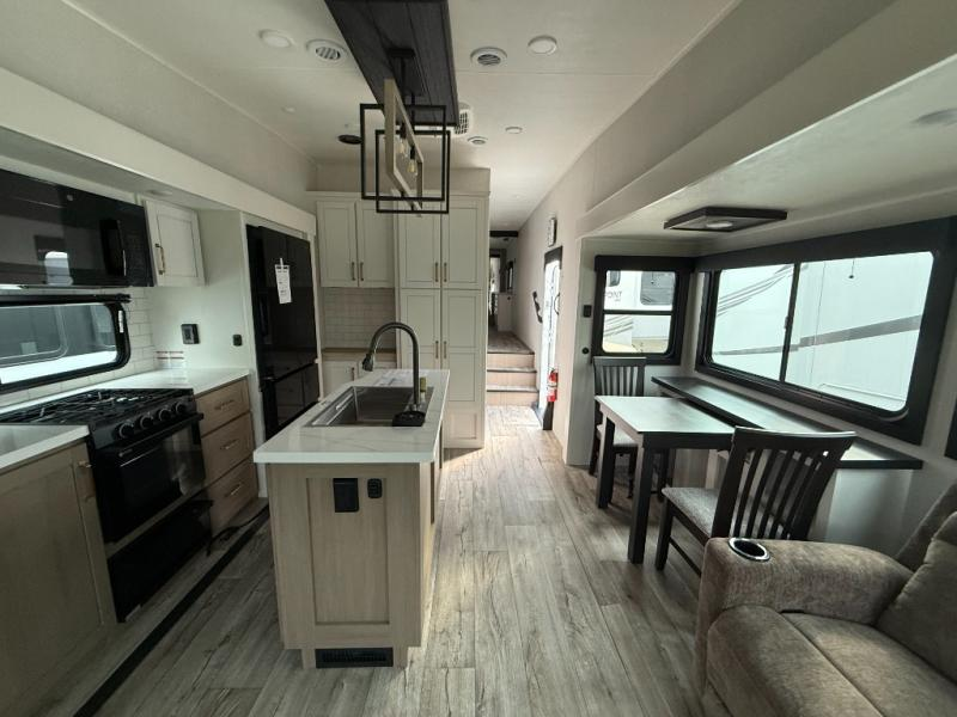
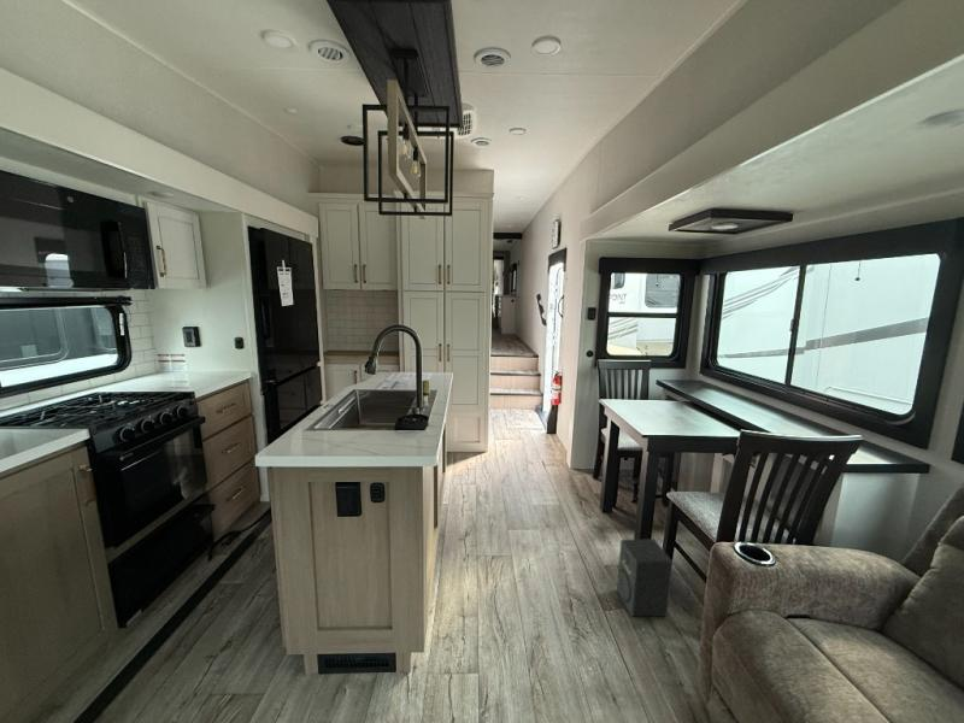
+ speaker [616,537,674,617]
